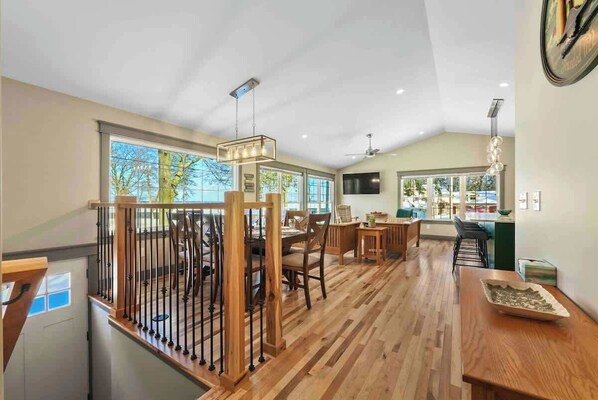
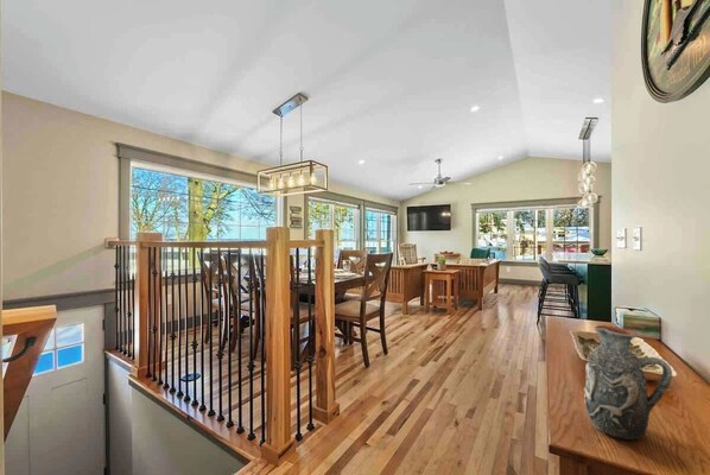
+ decorative vase [583,324,673,441]
